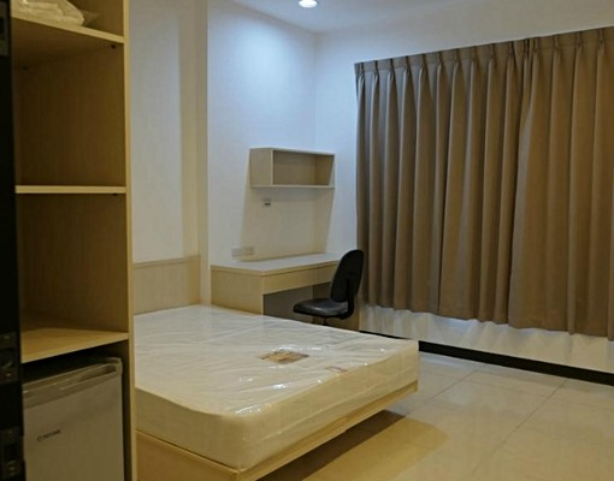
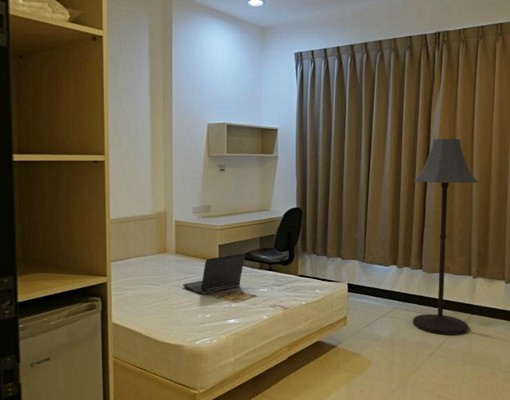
+ floor lamp [412,138,479,336]
+ laptop computer [182,252,246,295]
